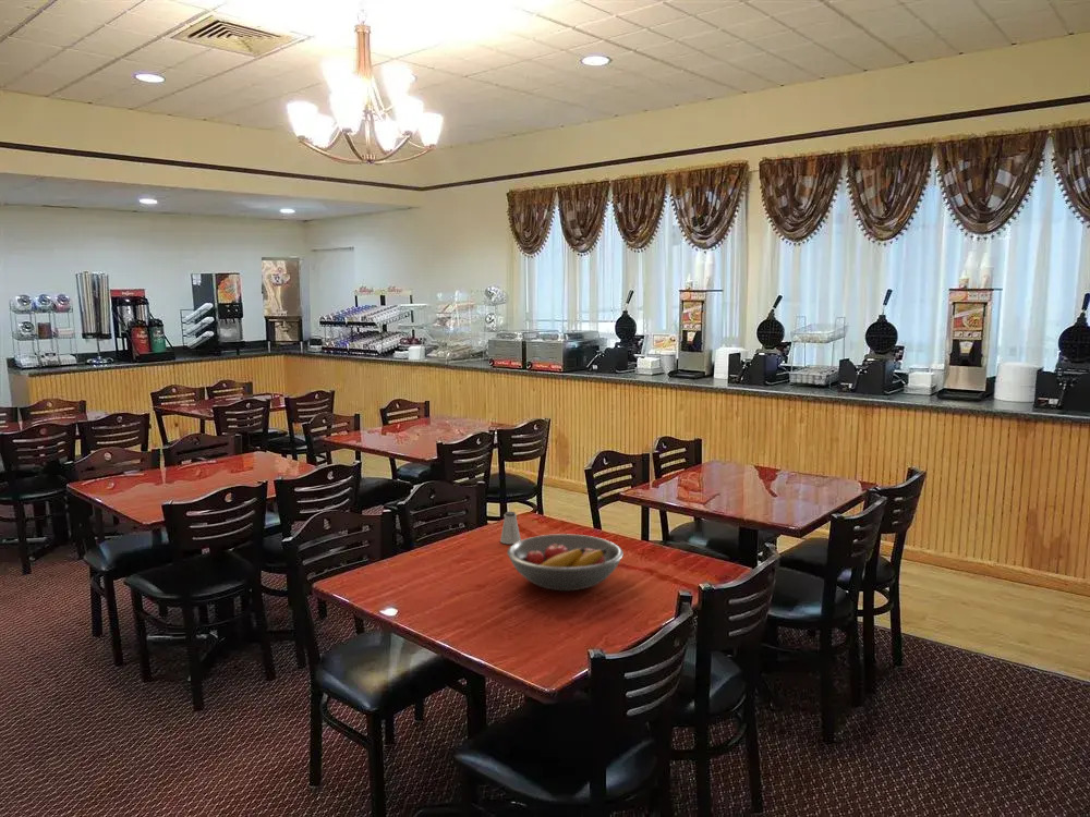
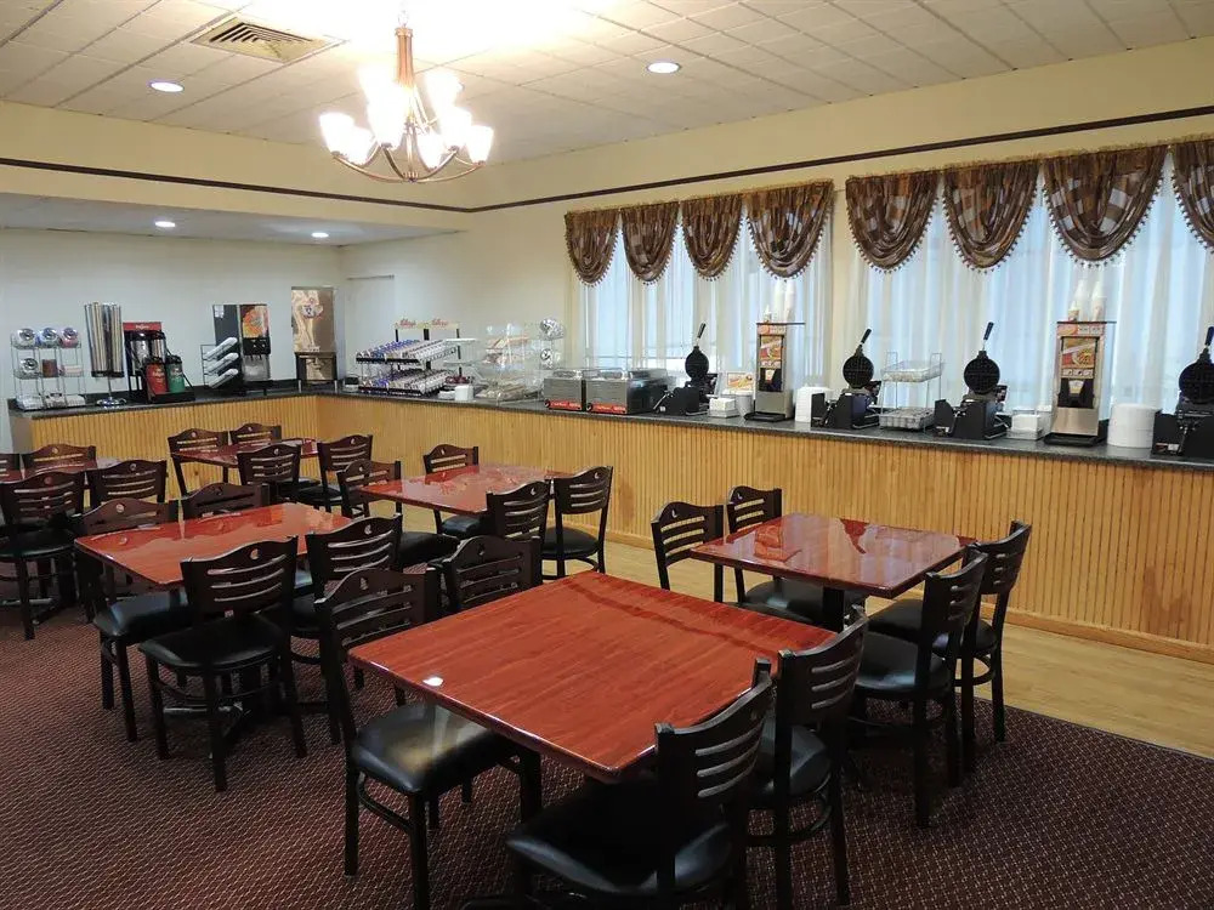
- saltshaker [499,511,522,545]
- fruit bowl [506,533,625,592]
